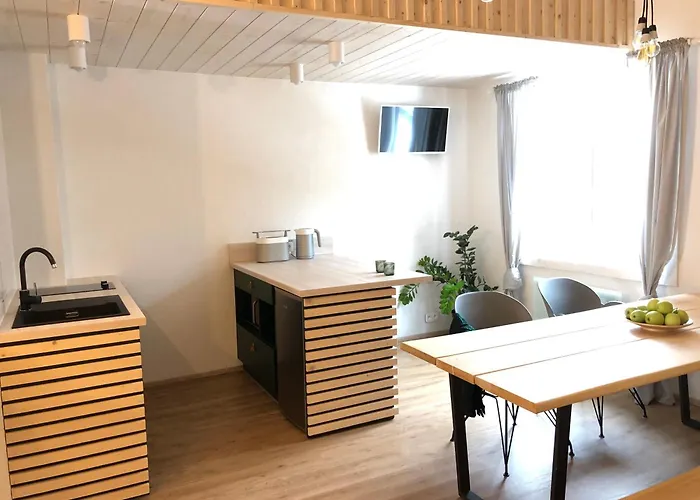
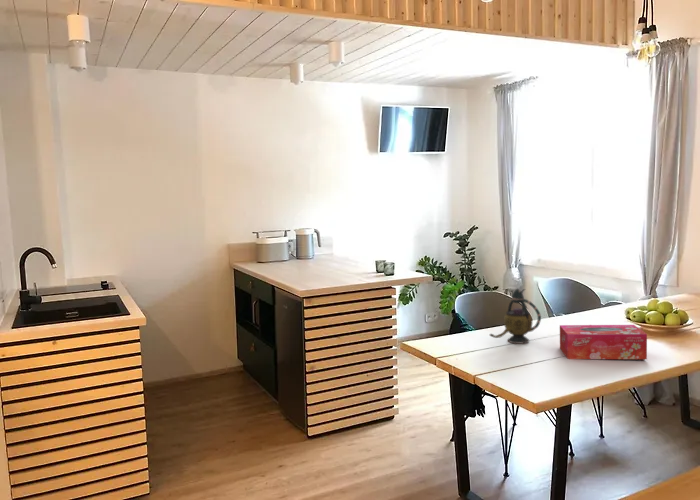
+ tissue box [559,324,648,360]
+ teapot [489,287,542,345]
